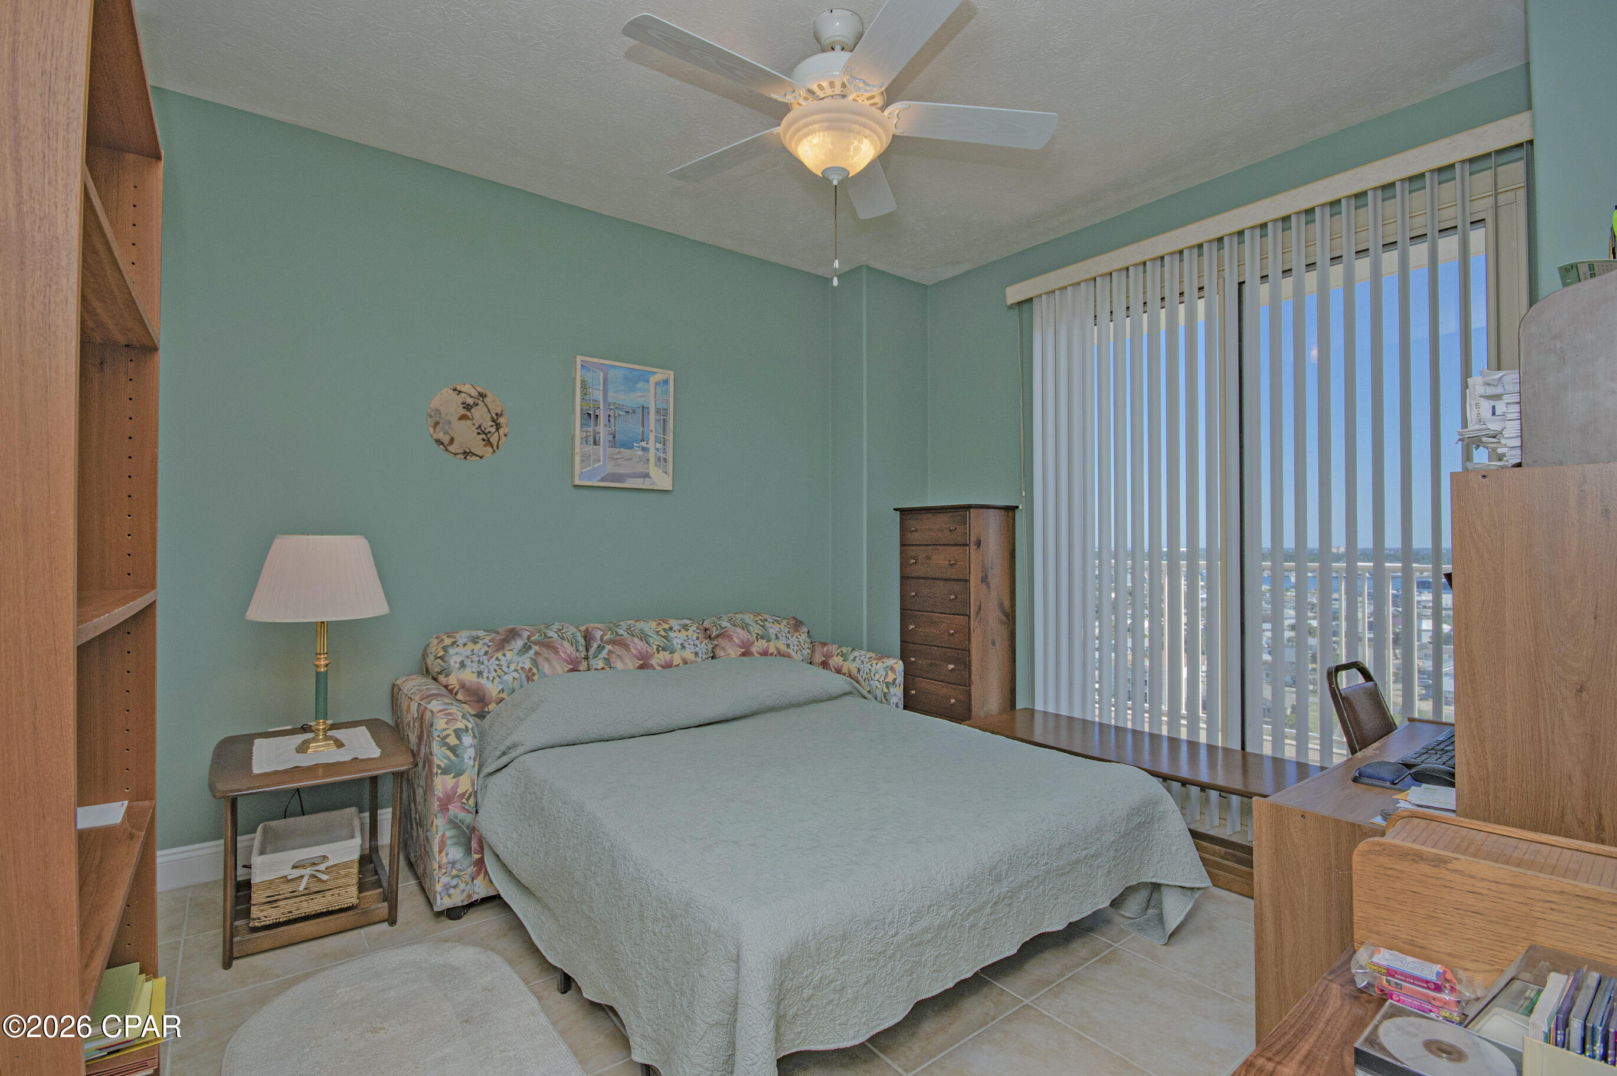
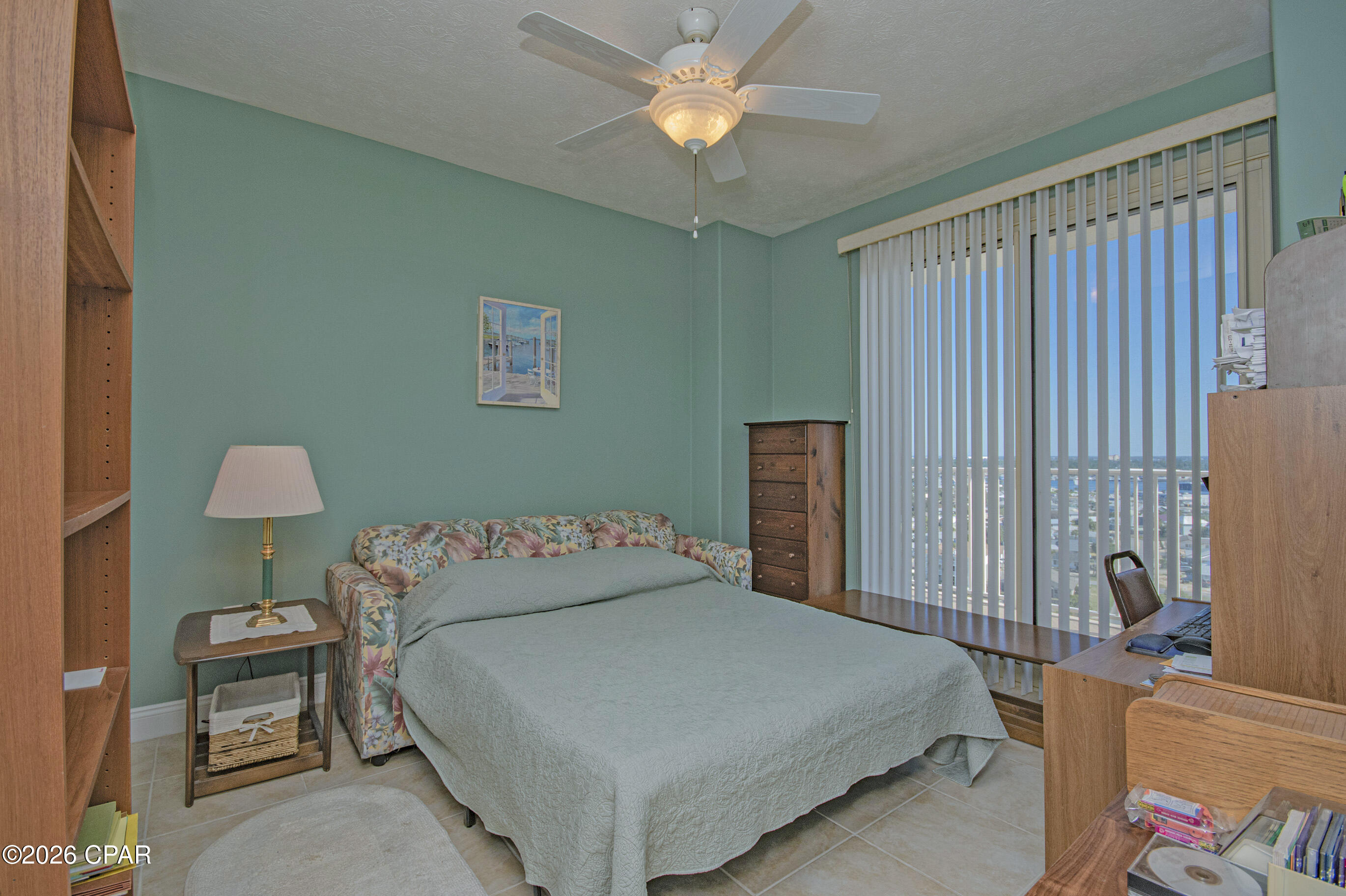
- decorative plate [425,383,509,461]
